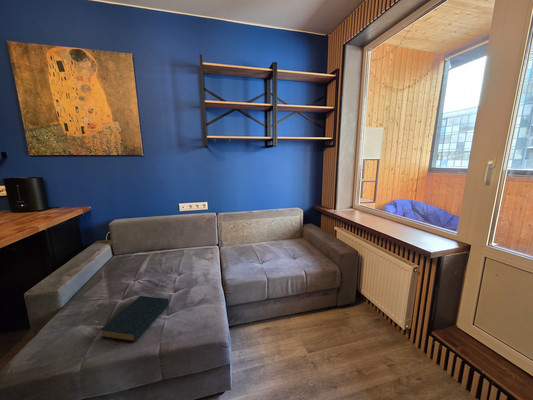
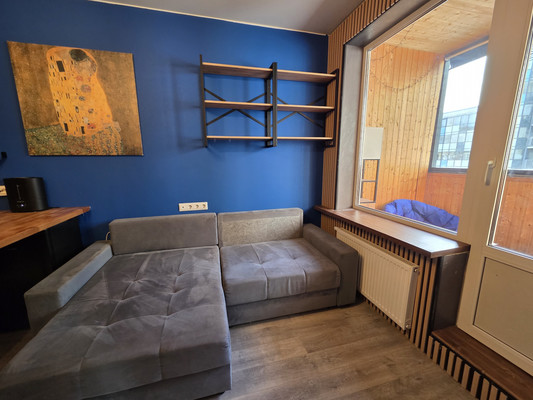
- hardback book [100,295,170,343]
